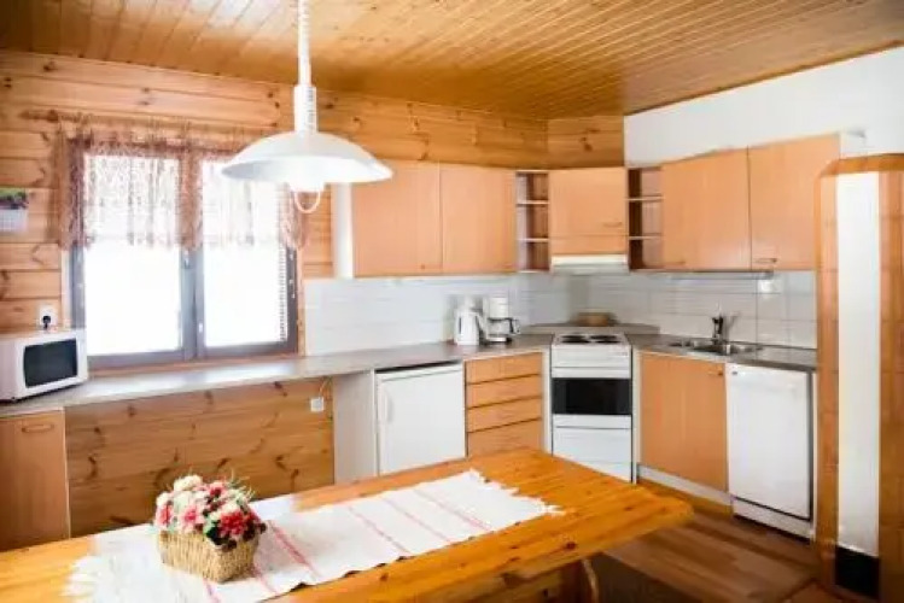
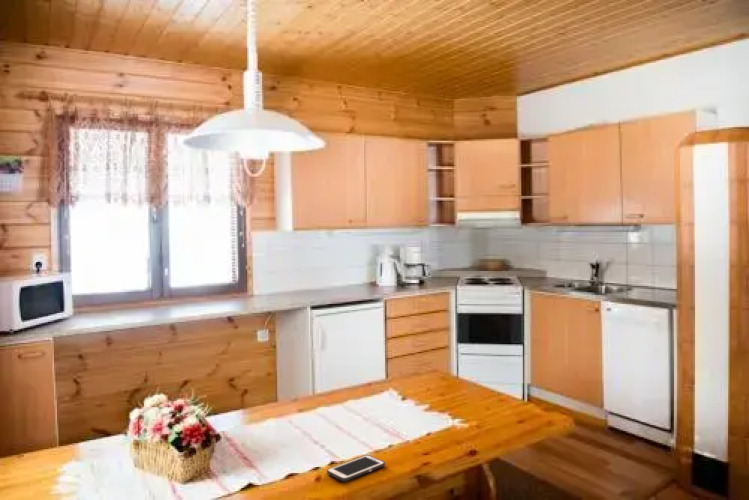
+ cell phone [326,454,386,482]
